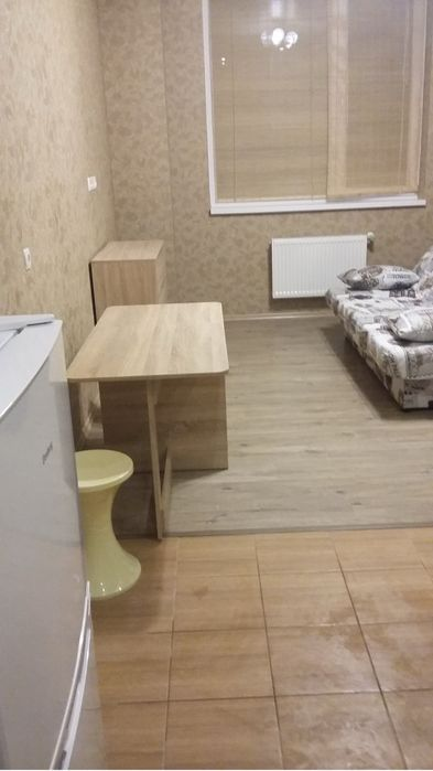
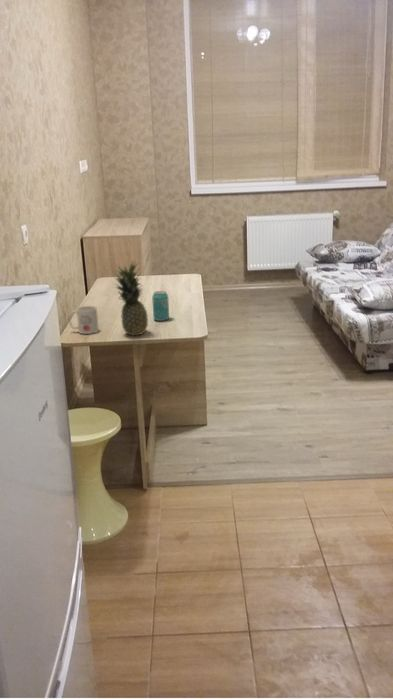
+ mug [68,305,100,335]
+ beverage can [151,290,170,322]
+ fruit [112,259,149,337]
